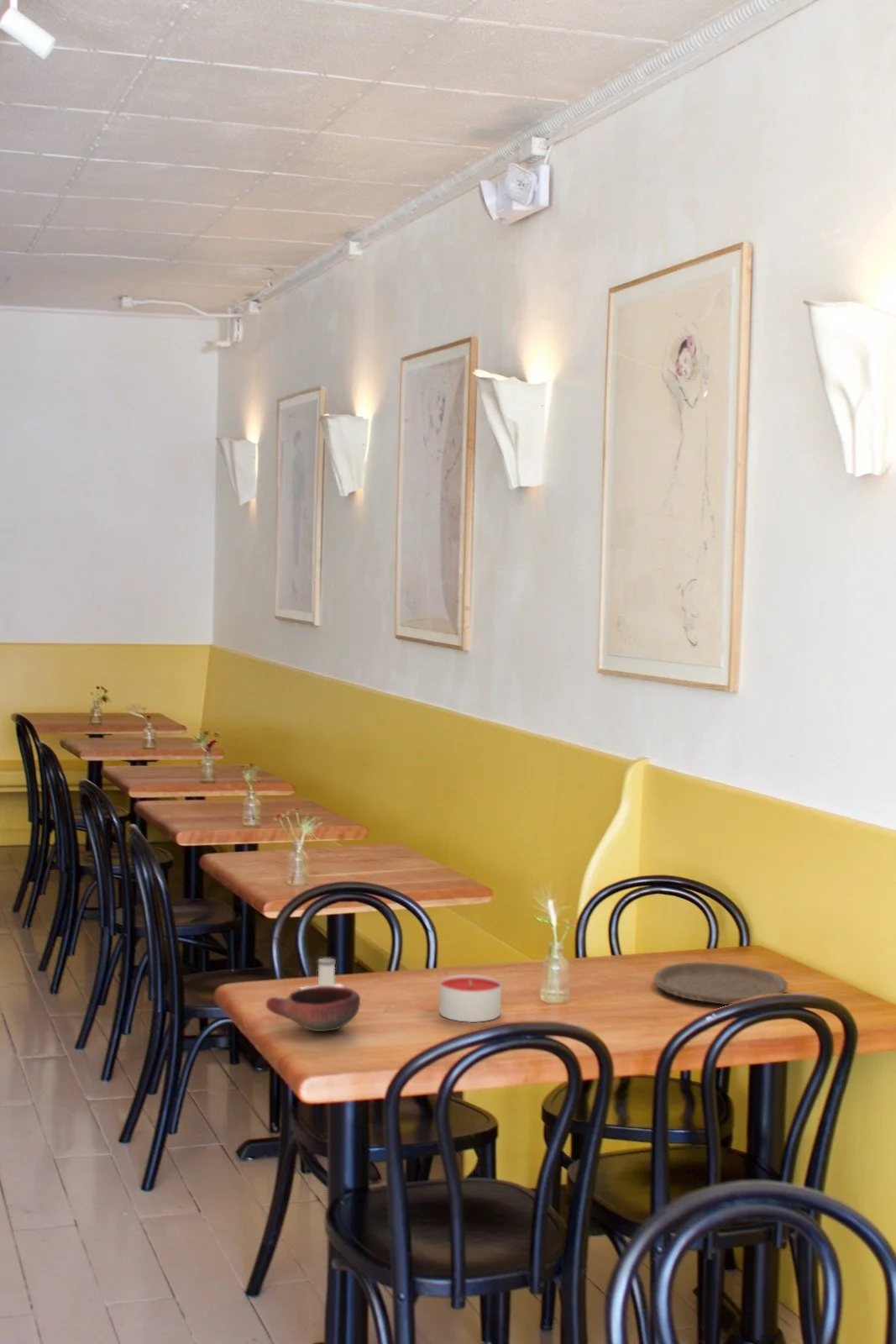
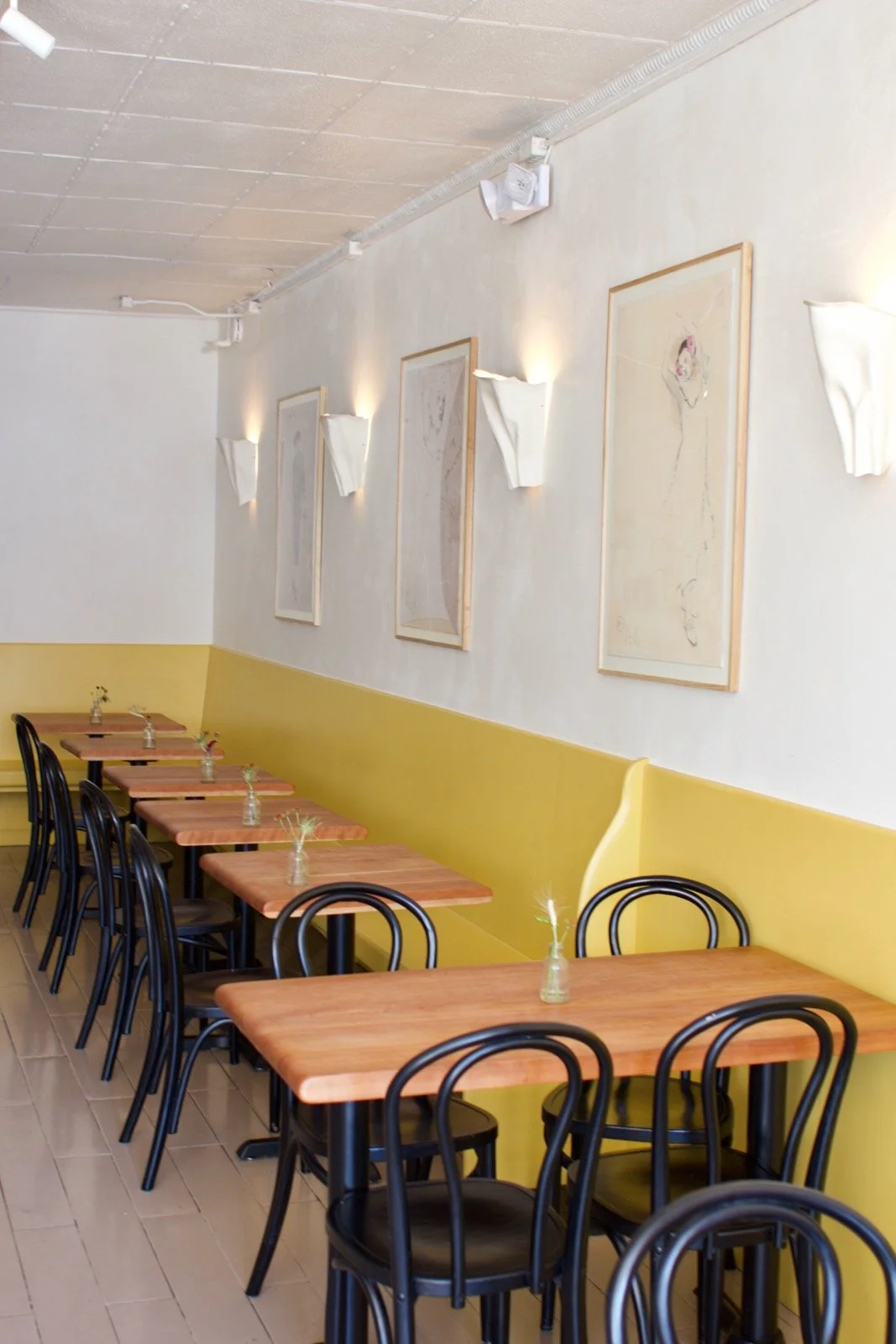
- plate [652,961,789,1005]
- bowl [265,986,361,1032]
- salt shaker [298,958,344,990]
- candle [438,974,502,1023]
